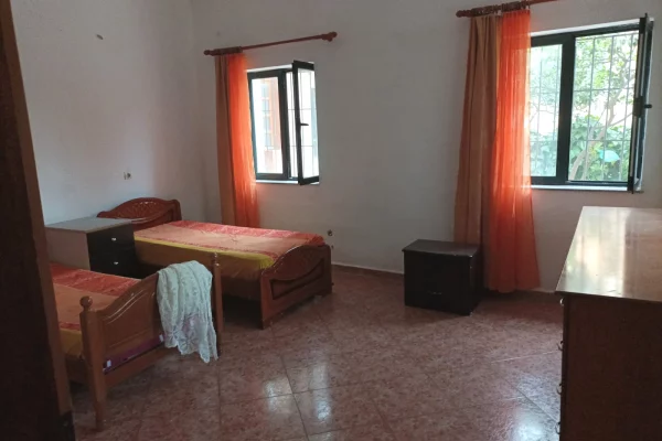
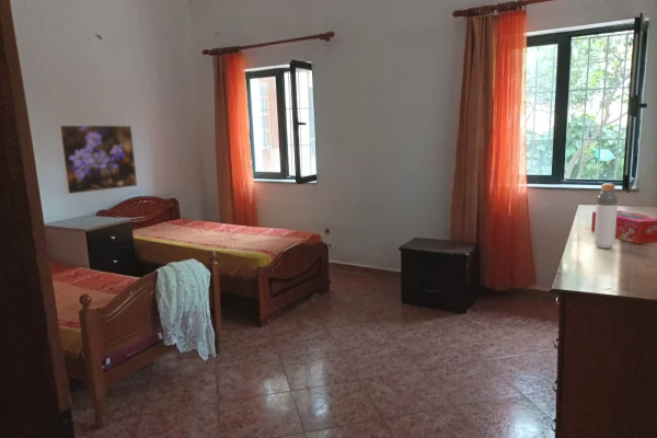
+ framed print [57,124,138,195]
+ bottle [593,183,619,250]
+ tissue box [590,209,657,245]
